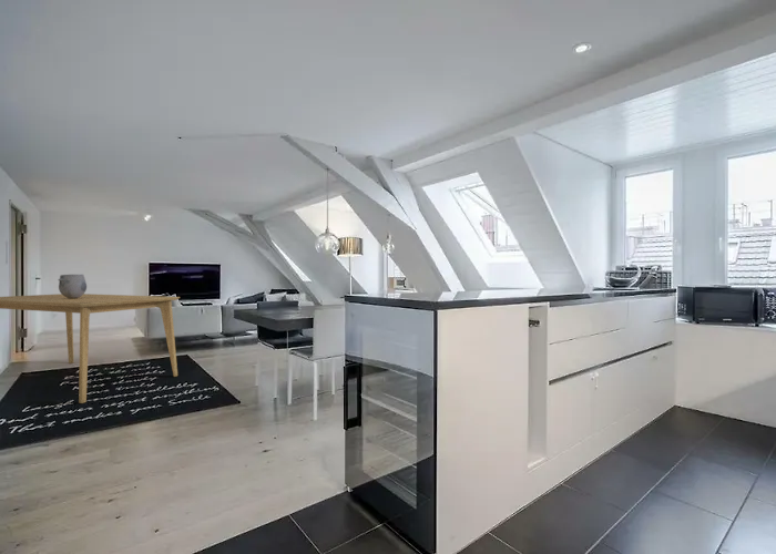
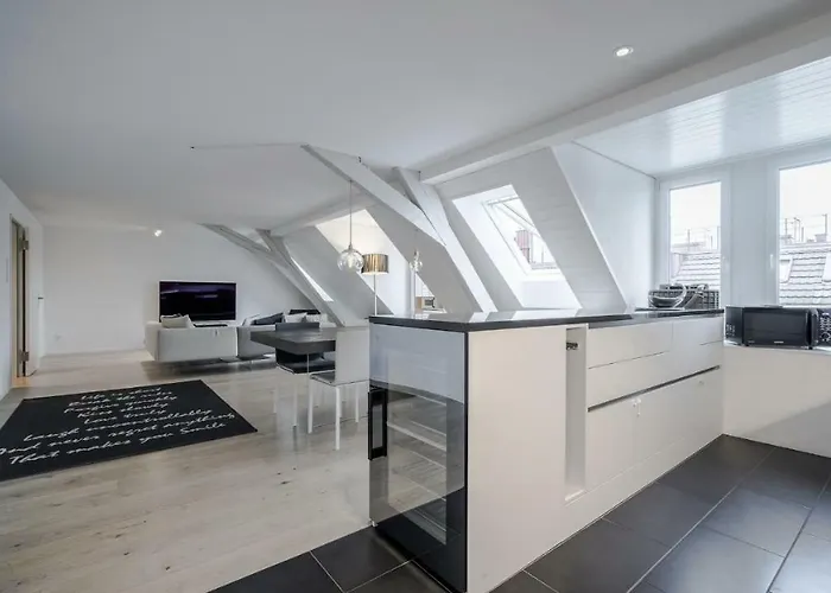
- dining table [0,293,181,404]
- ceramic pot [58,274,88,299]
